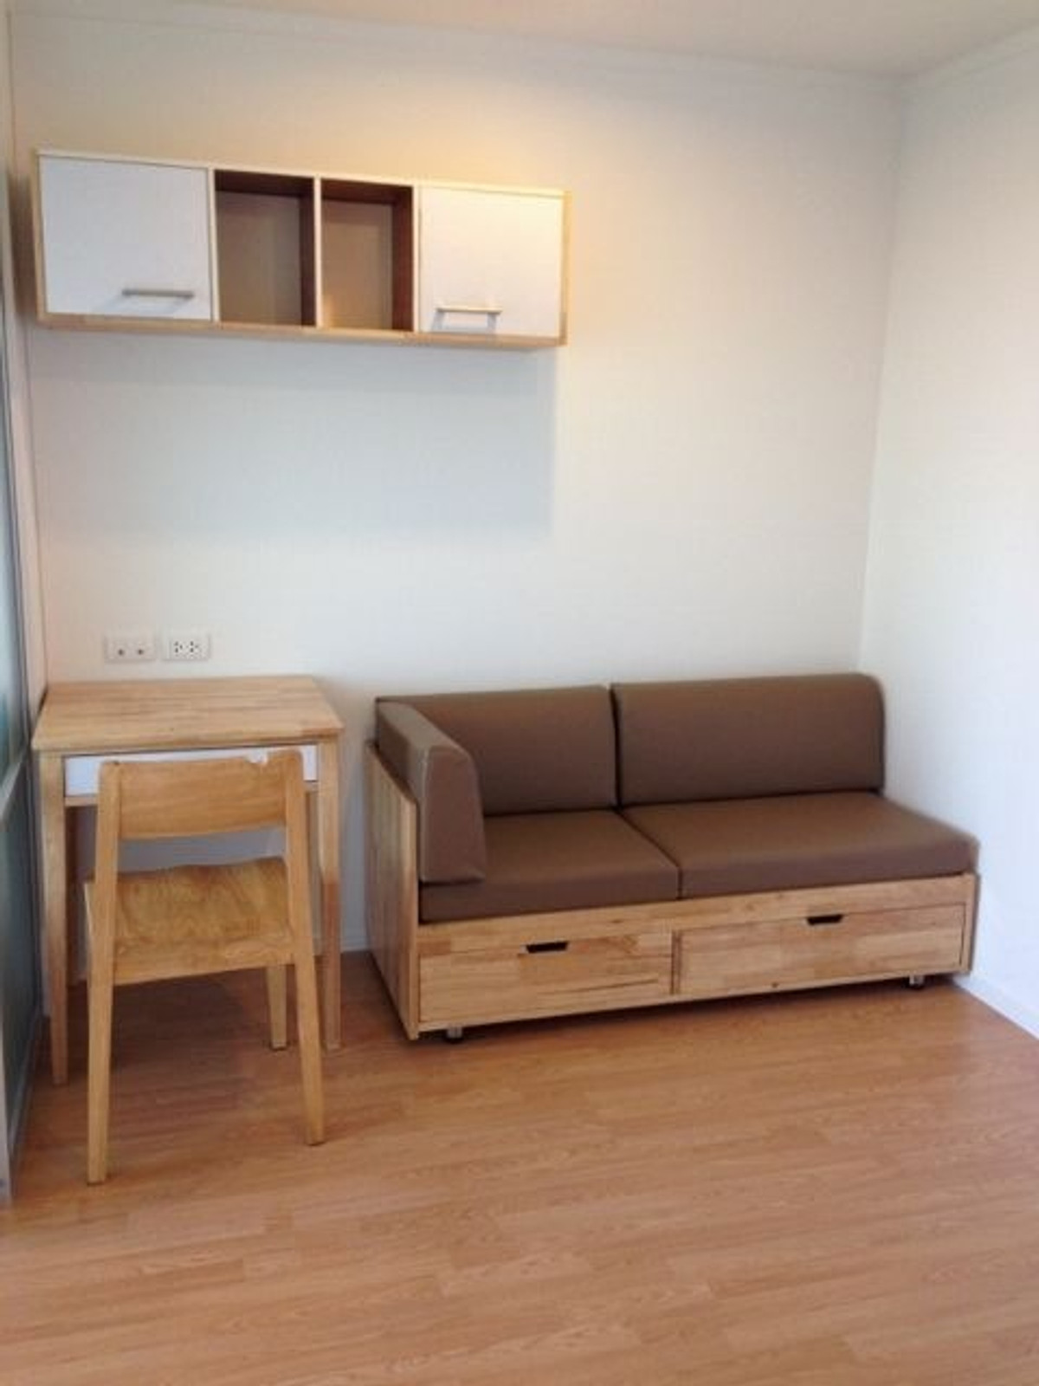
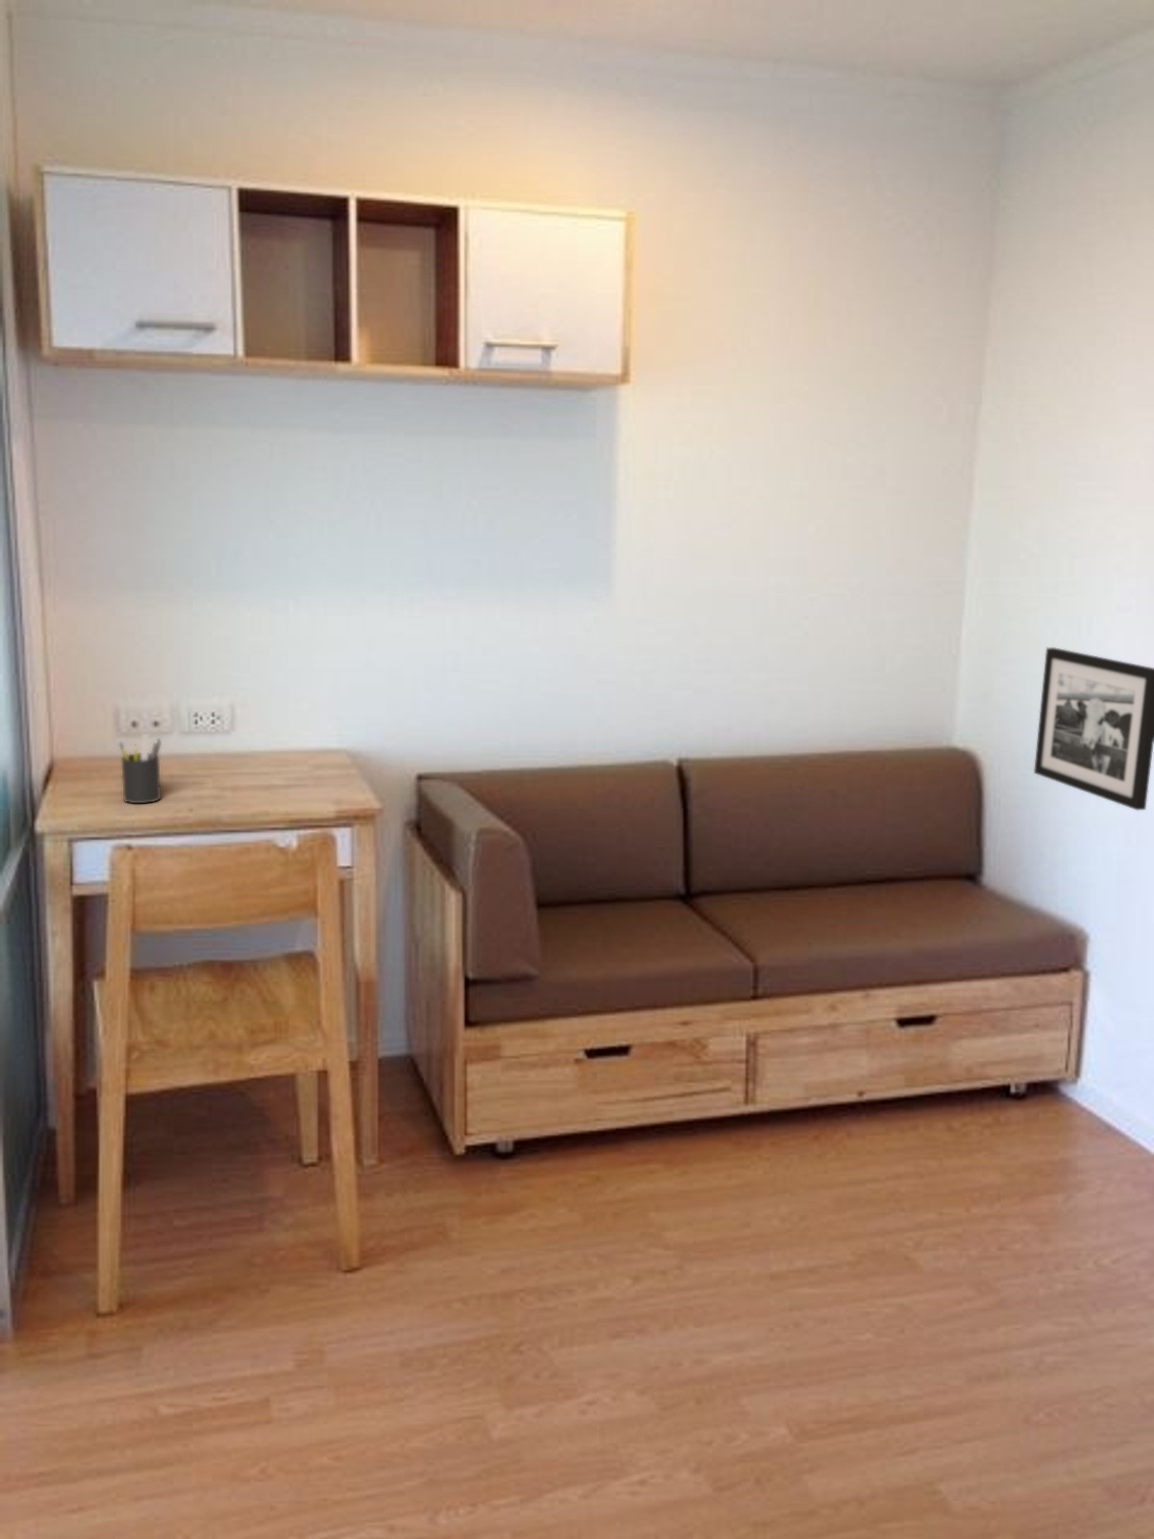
+ pen holder [119,733,162,805]
+ picture frame [1033,646,1154,811]
